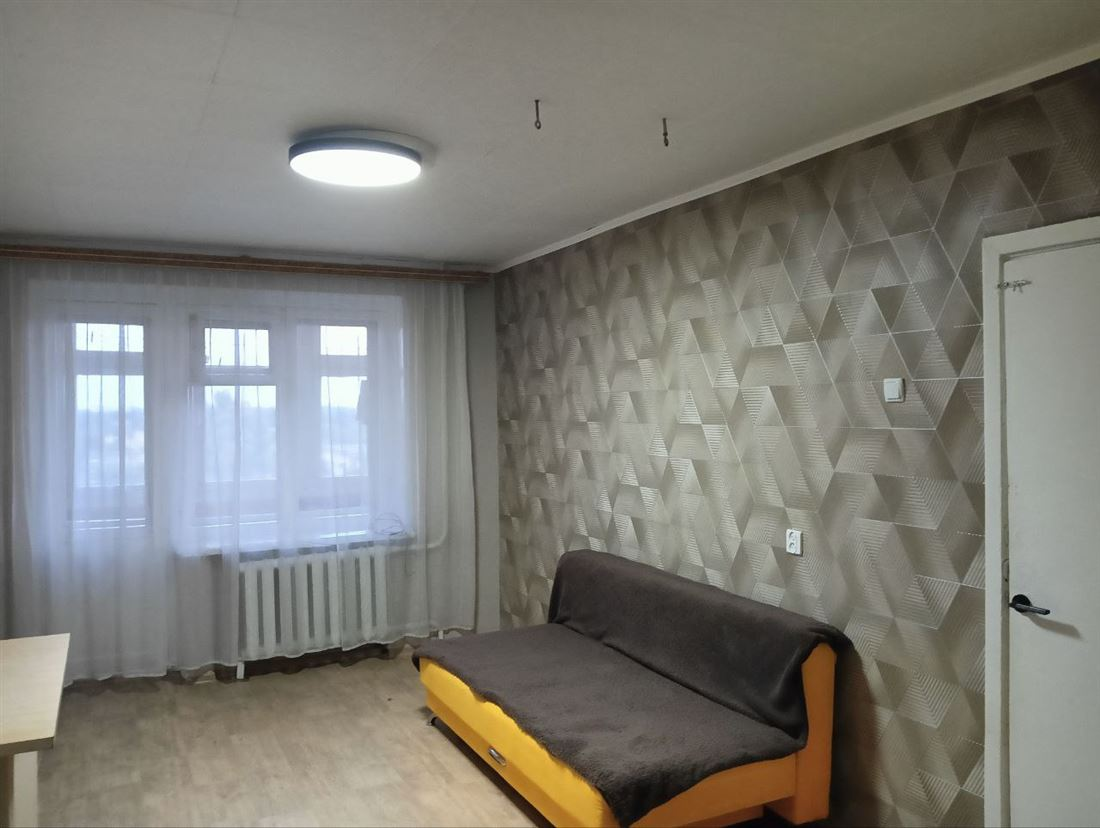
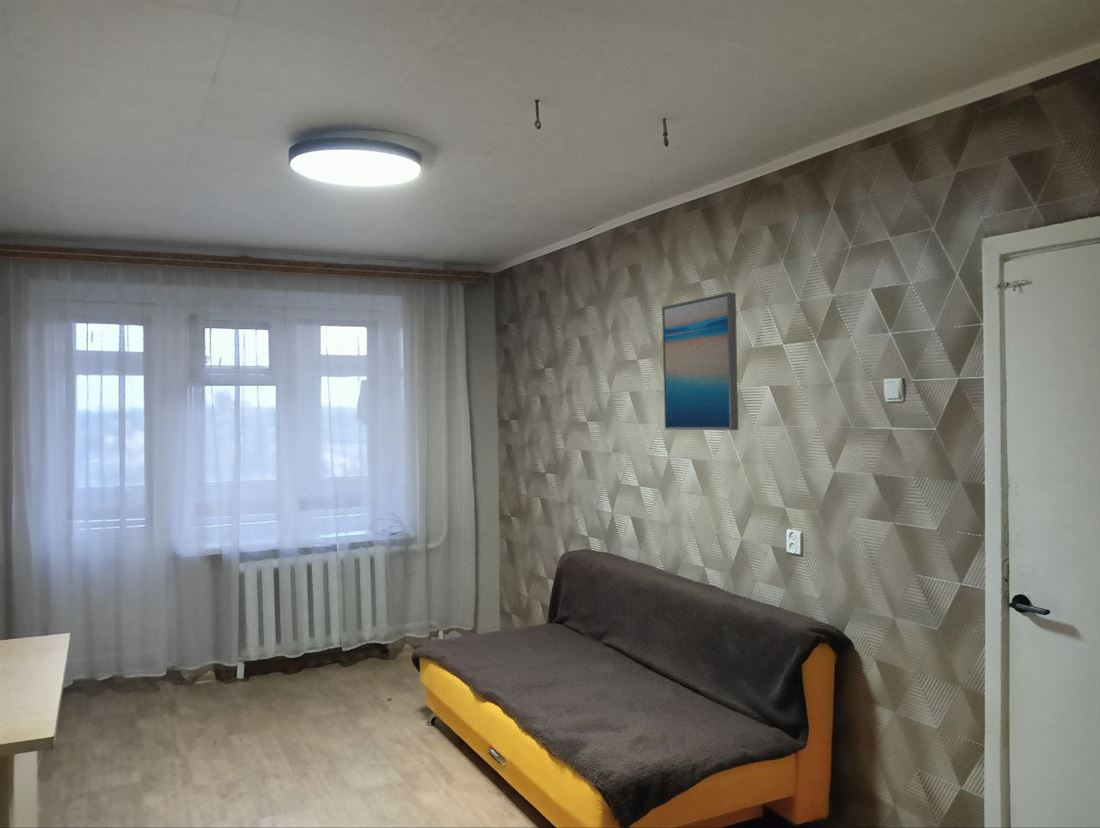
+ wall art [661,291,739,431]
